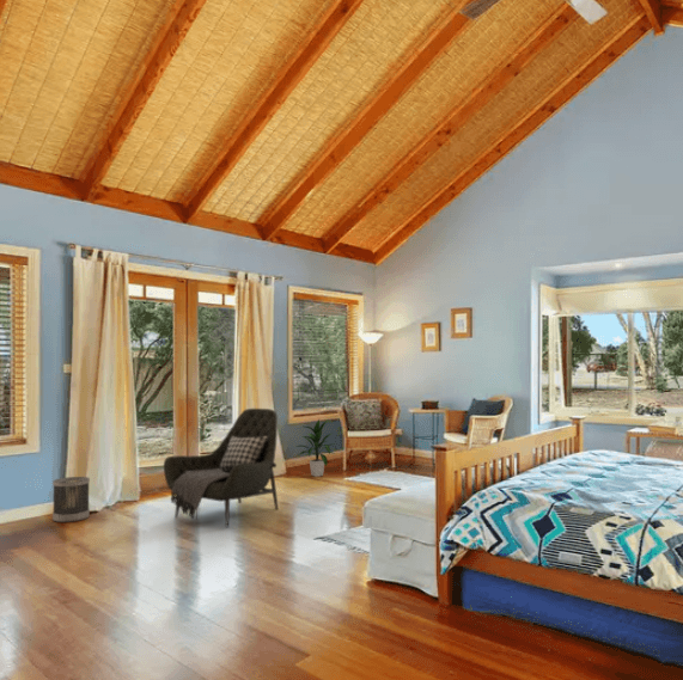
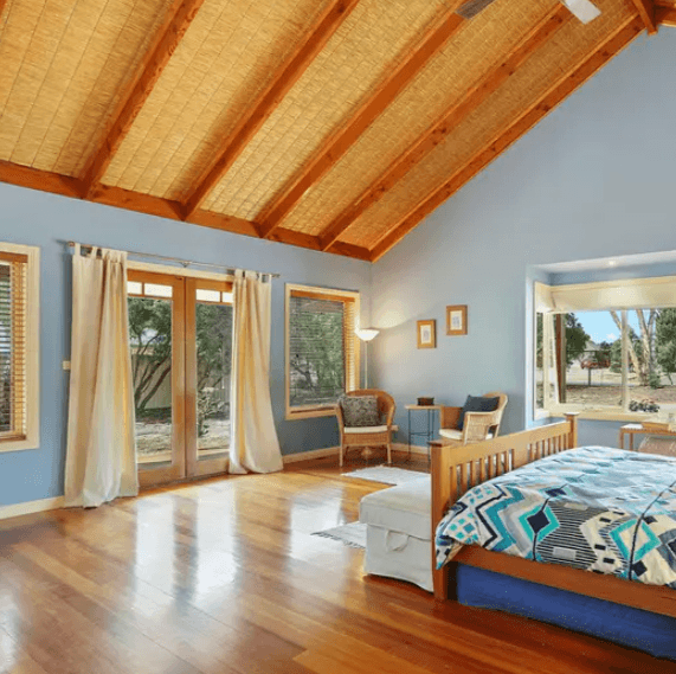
- indoor plant [294,418,336,478]
- wastebasket [51,476,91,523]
- armchair [163,408,279,528]
